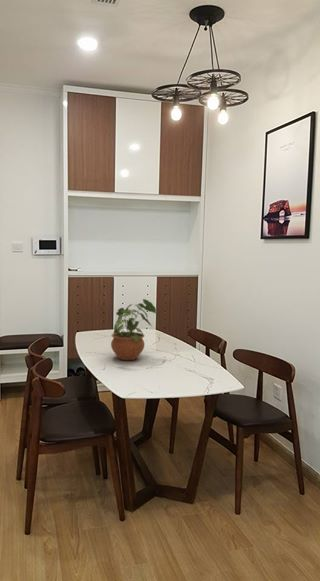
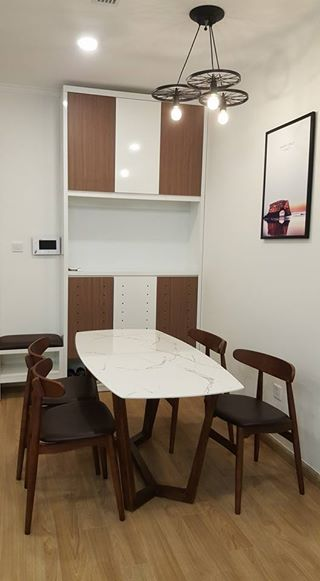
- potted plant [110,298,157,361]
